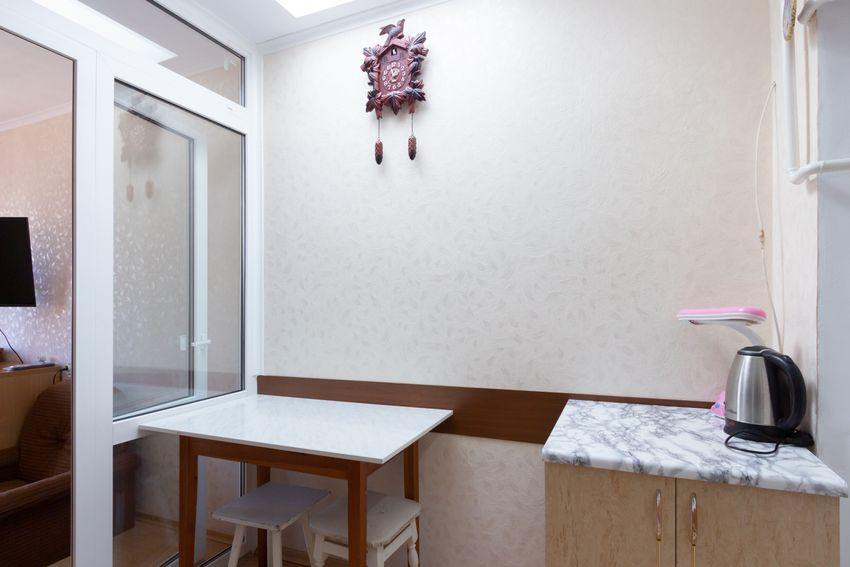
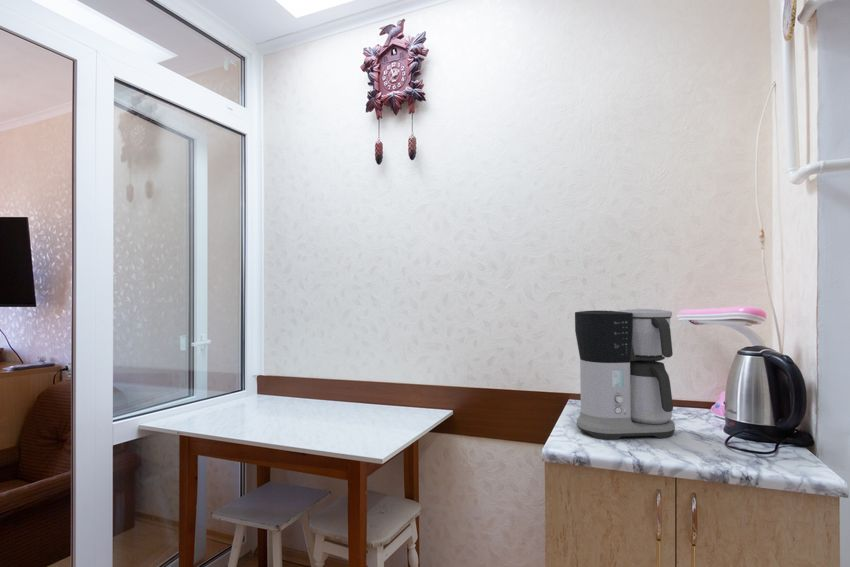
+ coffee maker [574,308,676,441]
